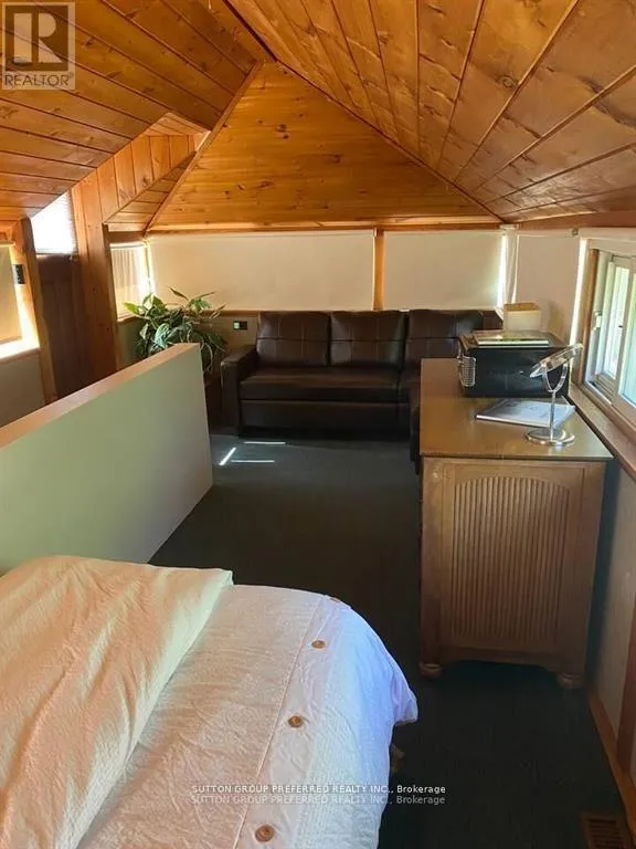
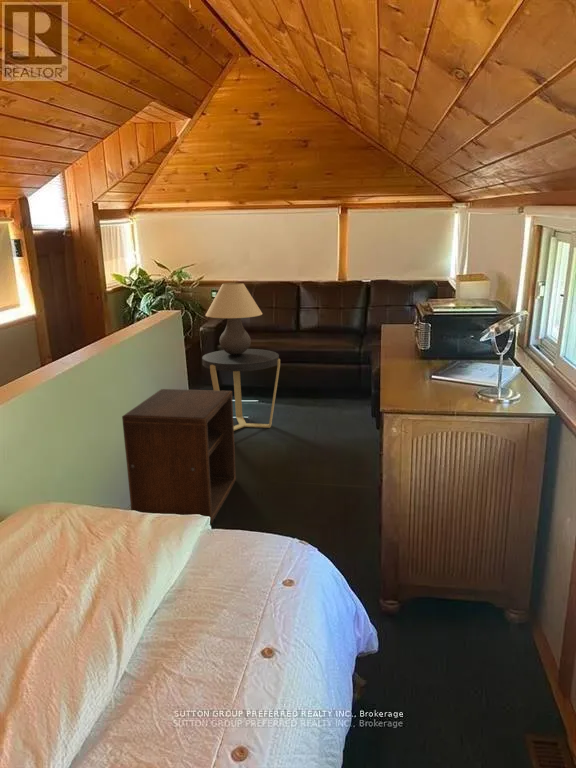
+ table lamp [204,282,263,355]
+ side table [201,348,281,431]
+ nightstand [121,388,237,525]
